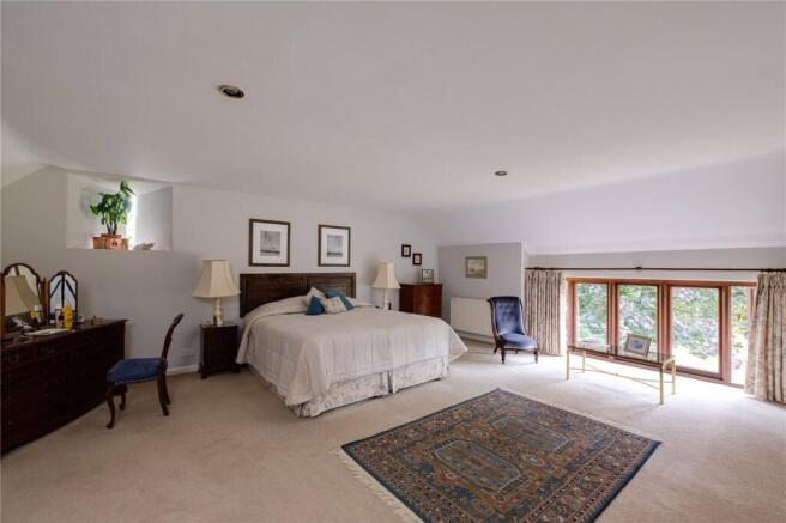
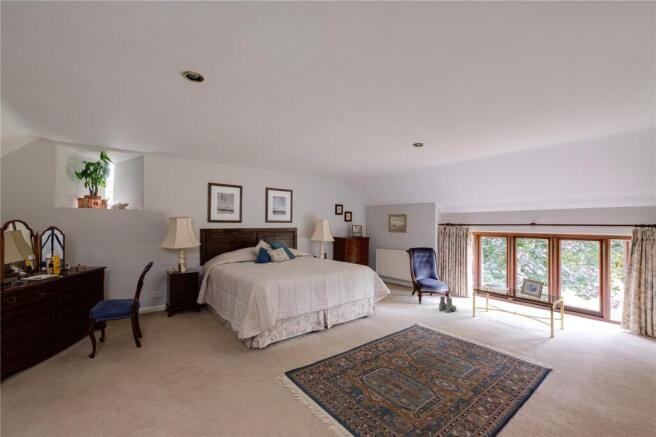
+ boots [438,296,457,314]
